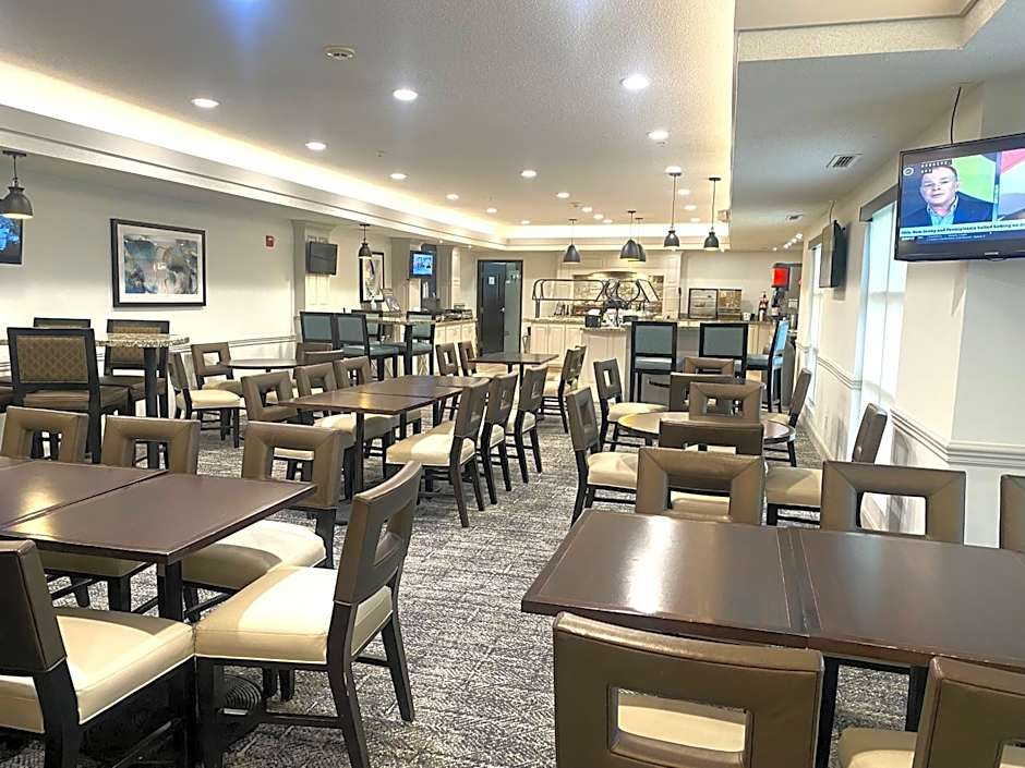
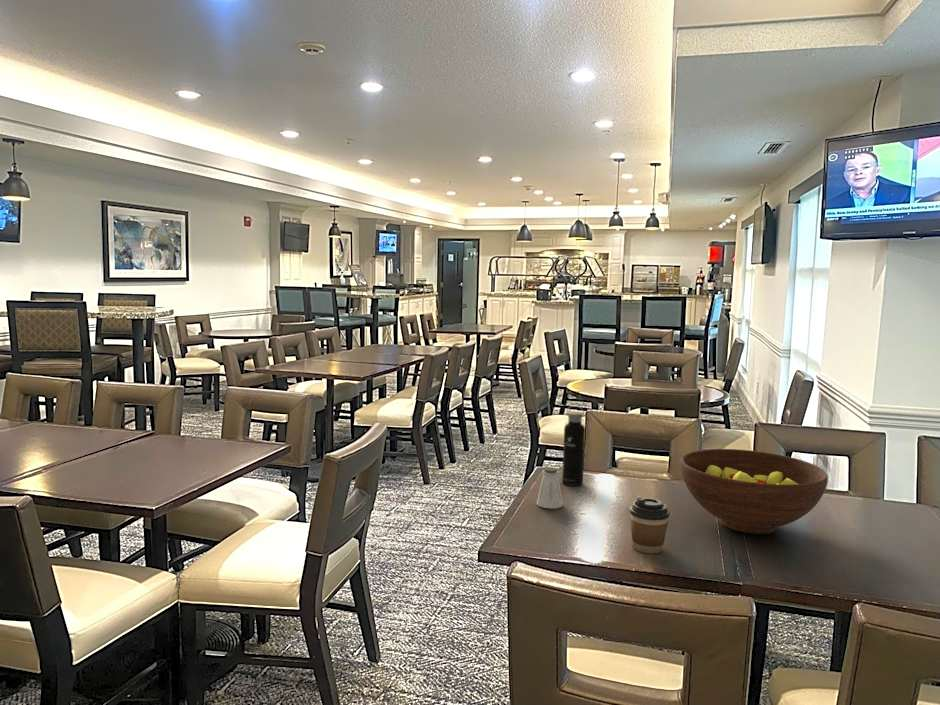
+ water bottle [561,405,586,487]
+ coffee cup [629,495,671,554]
+ fruit bowl [679,448,829,535]
+ saltshaker [535,466,564,510]
